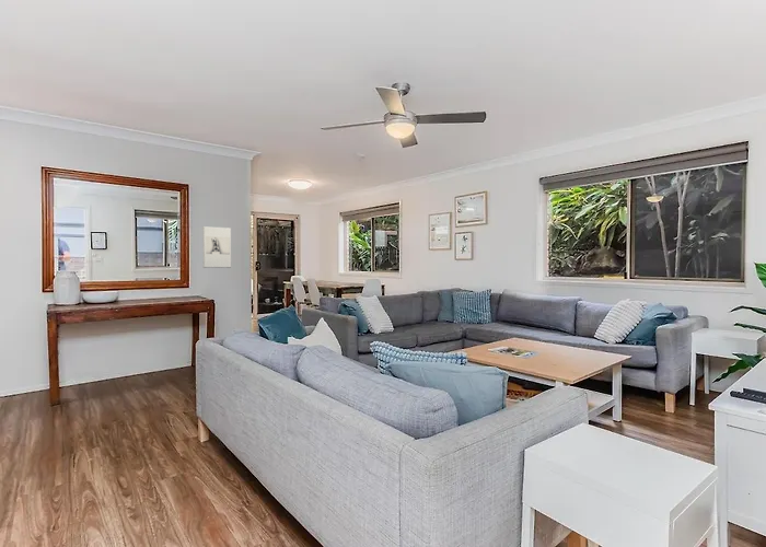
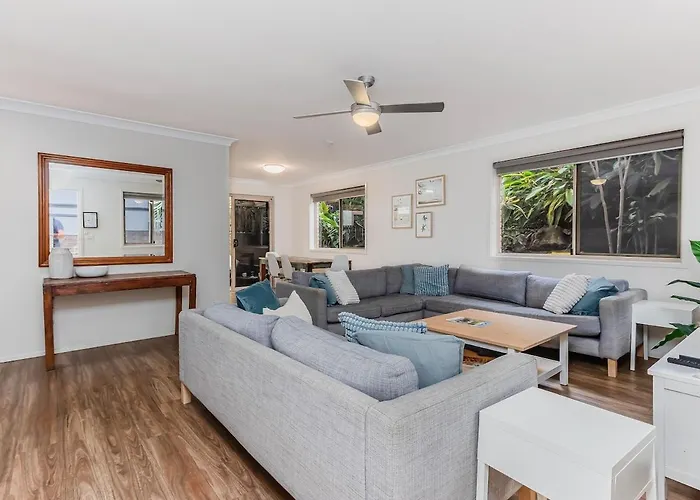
- wall sculpture [201,225,232,269]
